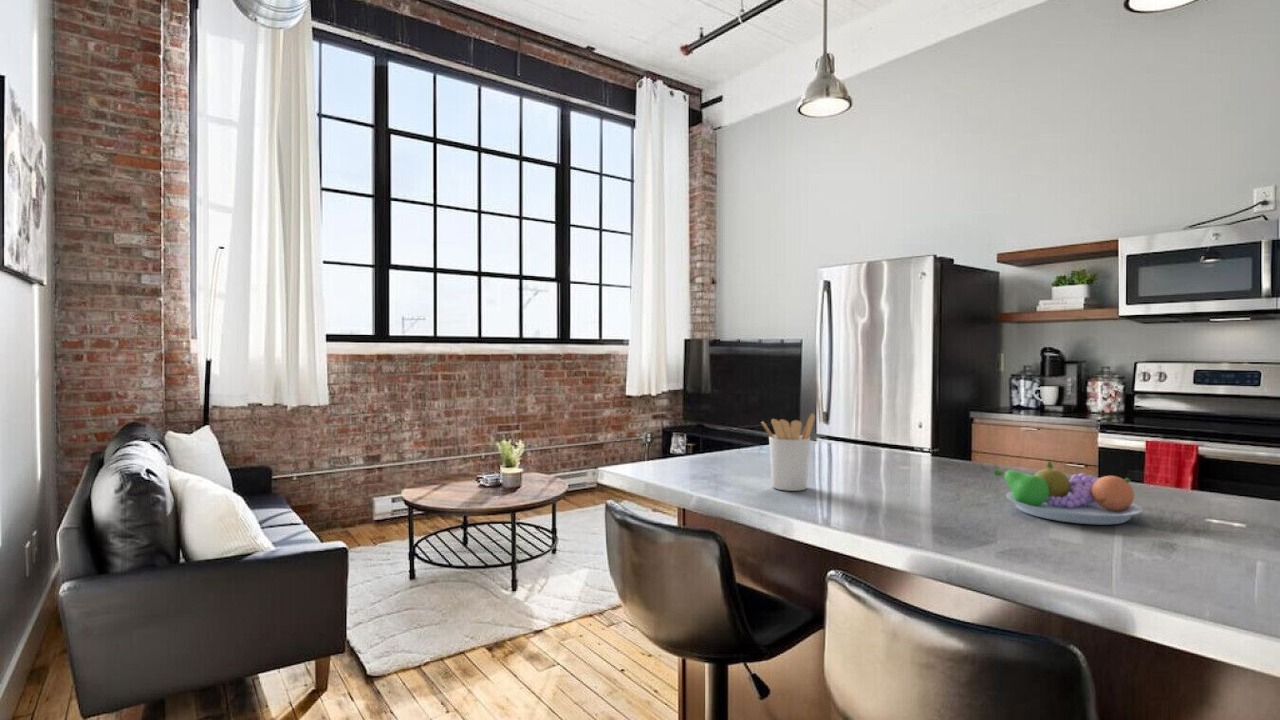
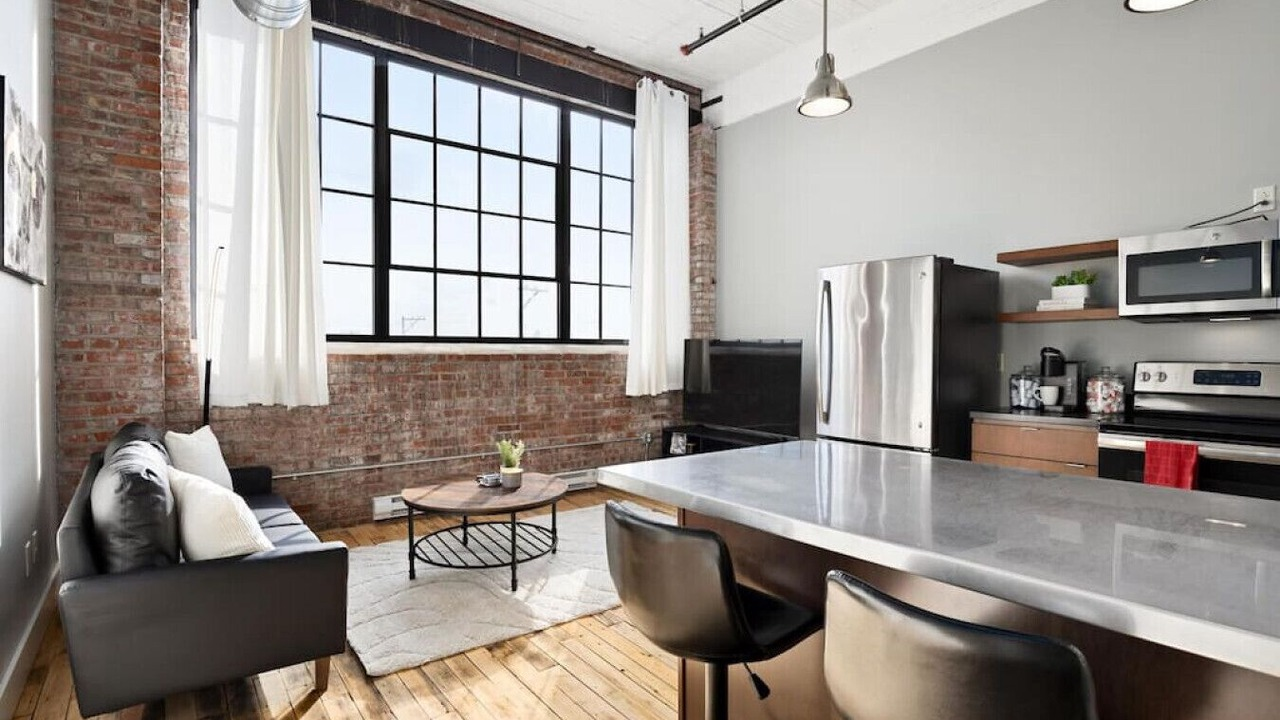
- fruit bowl [993,460,1143,526]
- utensil holder [760,412,816,492]
